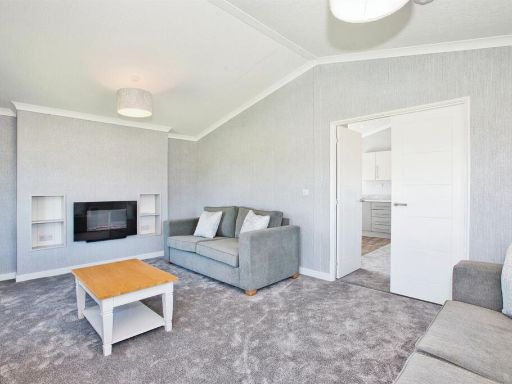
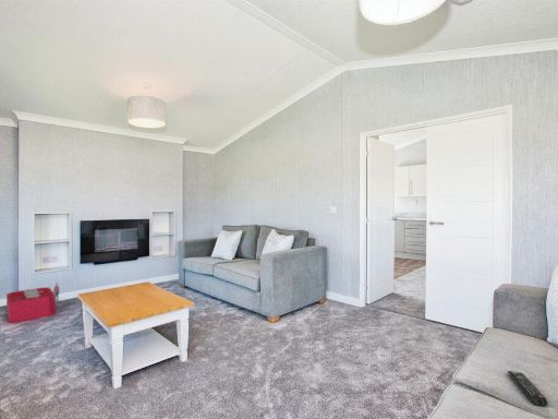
+ storage bin [5,282,61,323]
+ remote control [507,370,548,408]
